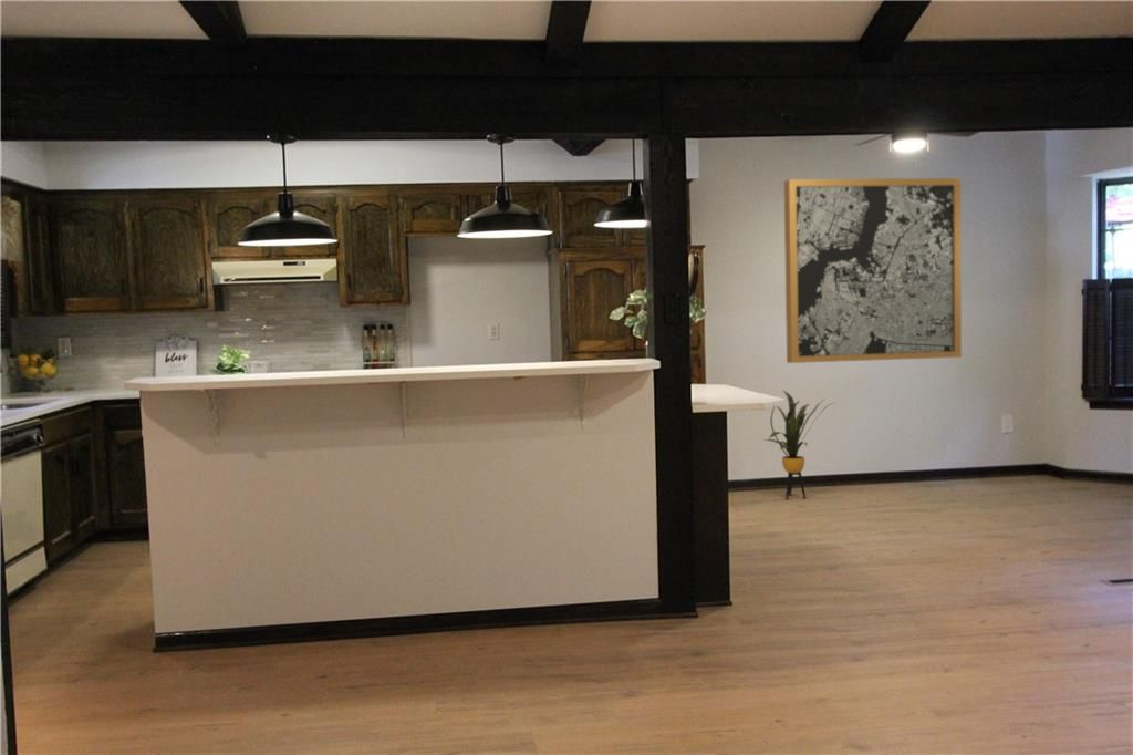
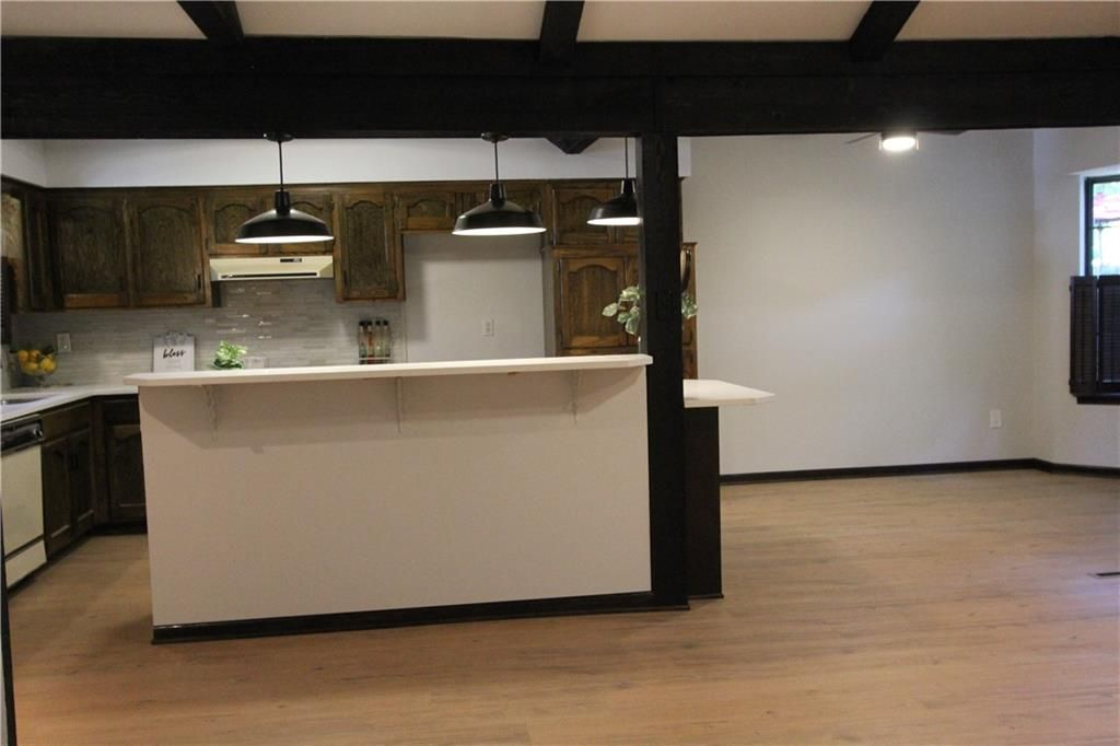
- wall art [783,177,963,364]
- house plant [765,389,838,500]
